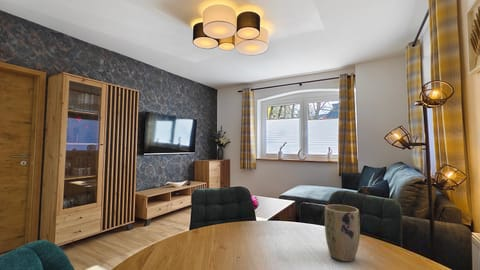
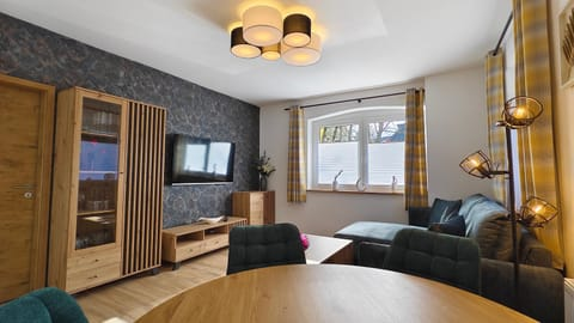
- plant pot [324,204,361,263]
